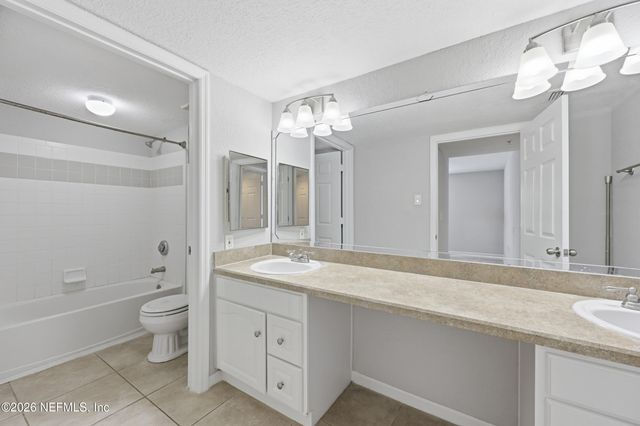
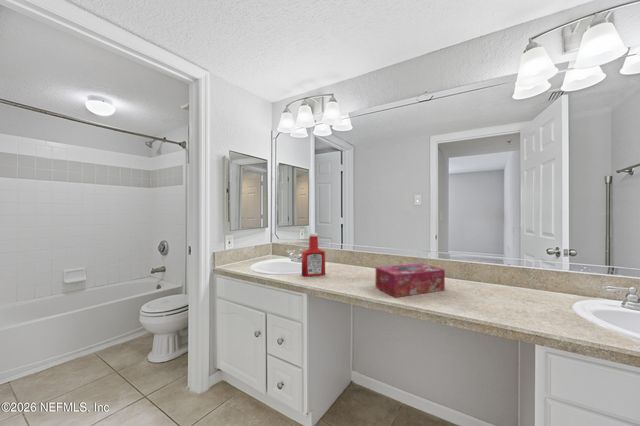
+ tissue box [375,262,446,298]
+ soap bottle [301,232,326,277]
